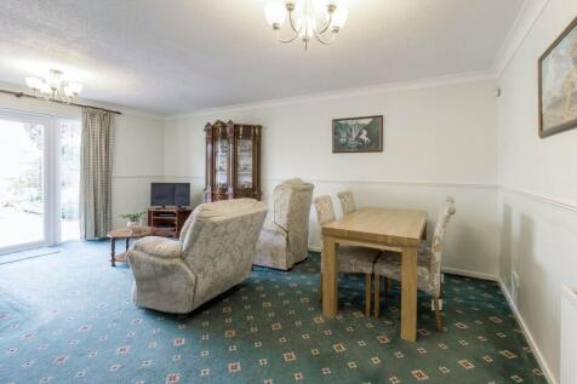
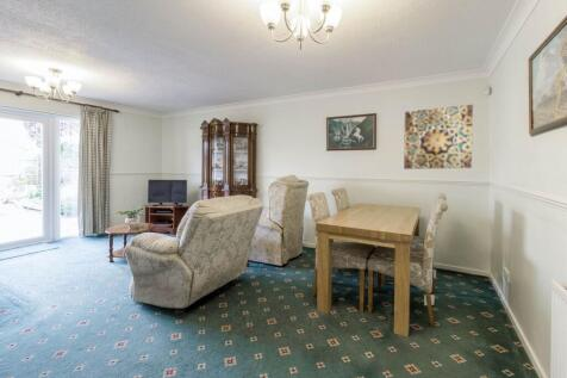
+ wall art [403,104,474,171]
